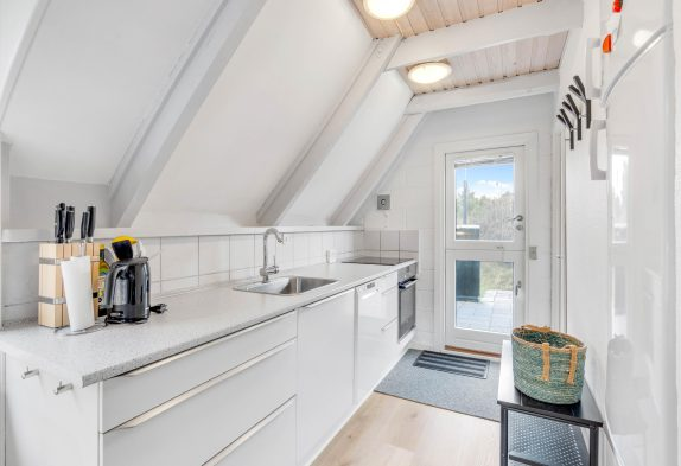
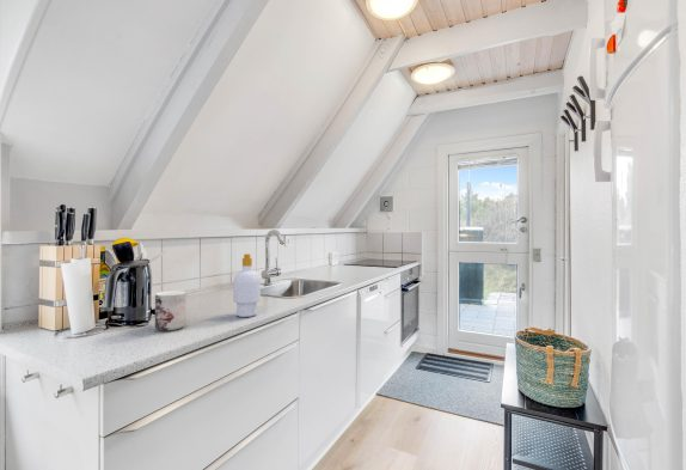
+ soap bottle [232,252,262,318]
+ mug [154,289,188,331]
